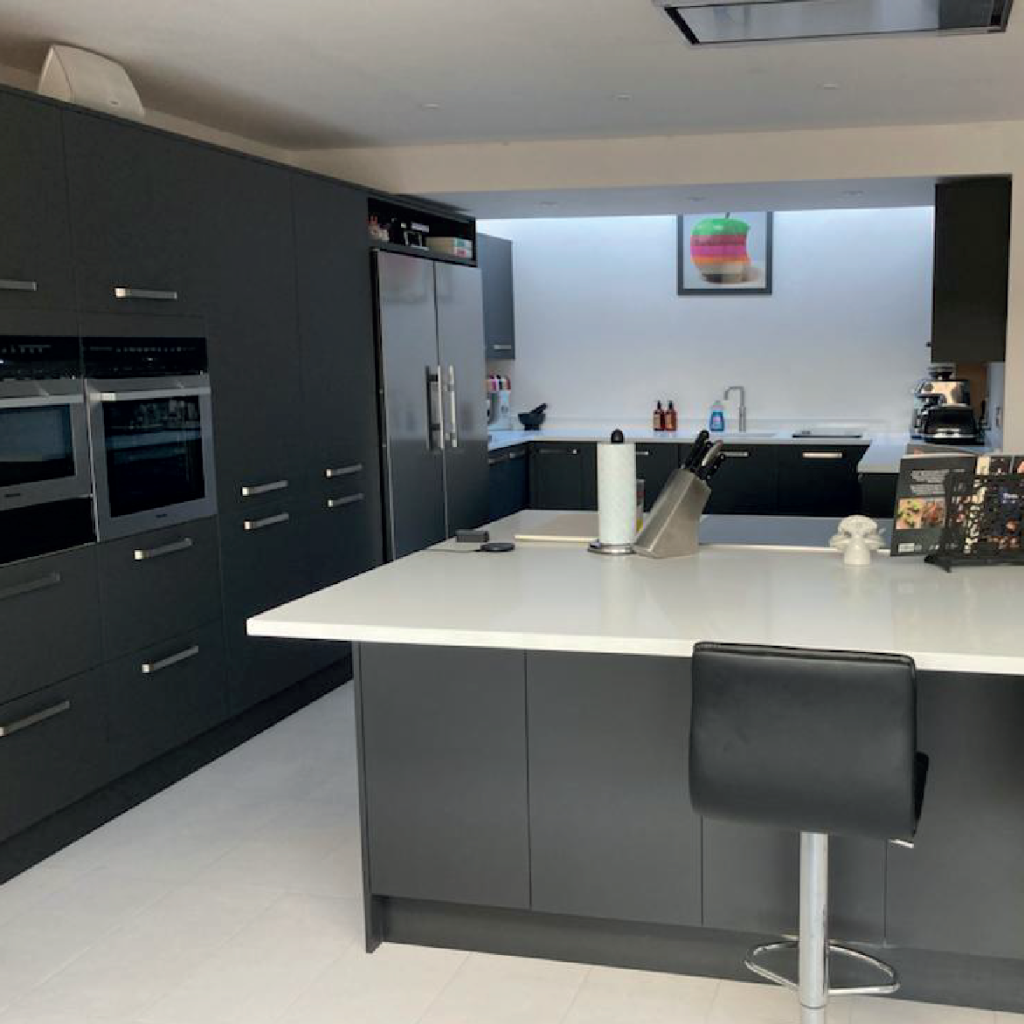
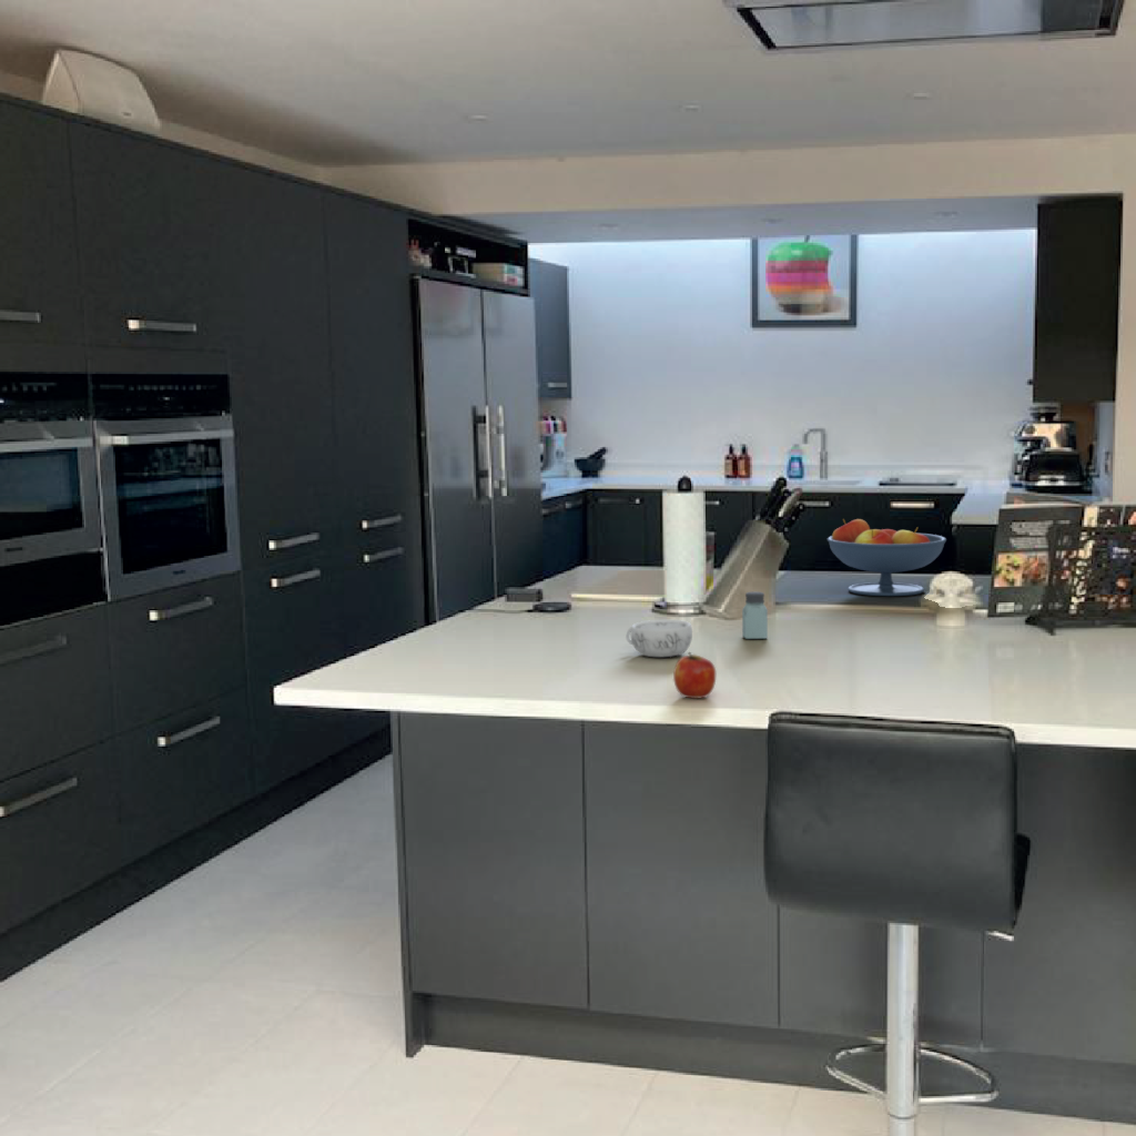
+ saltshaker [741,591,769,640]
+ decorative bowl [625,619,693,658]
+ apple [672,651,717,699]
+ fruit bowl [826,518,947,597]
